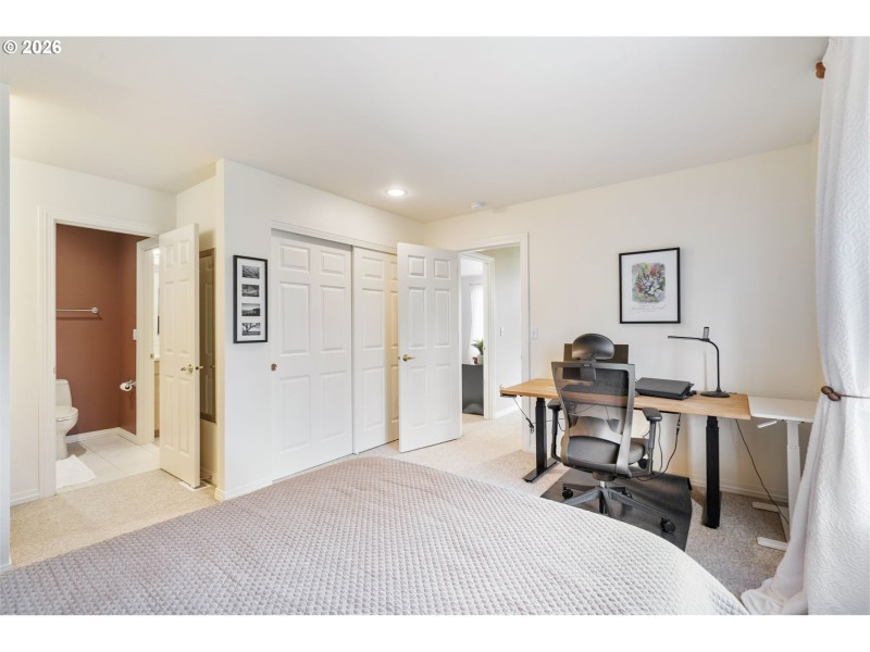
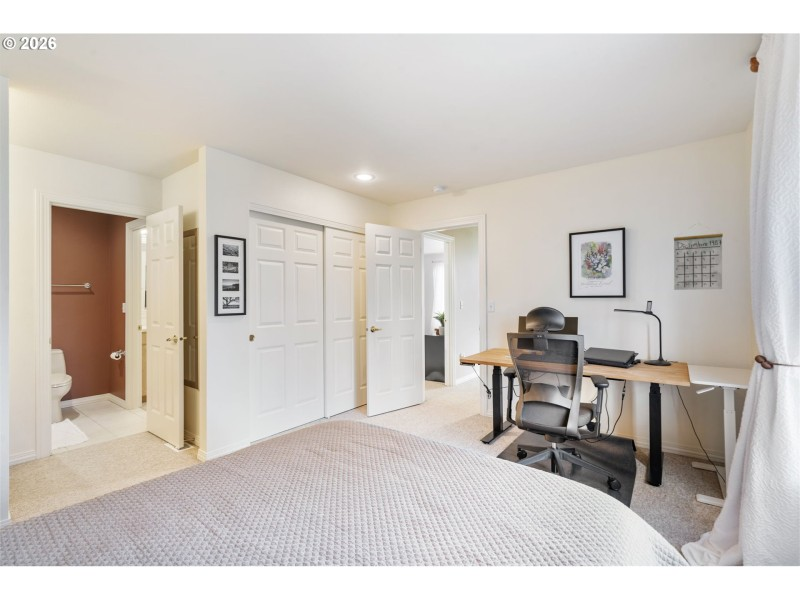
+ calendar [673,223,724,291]
